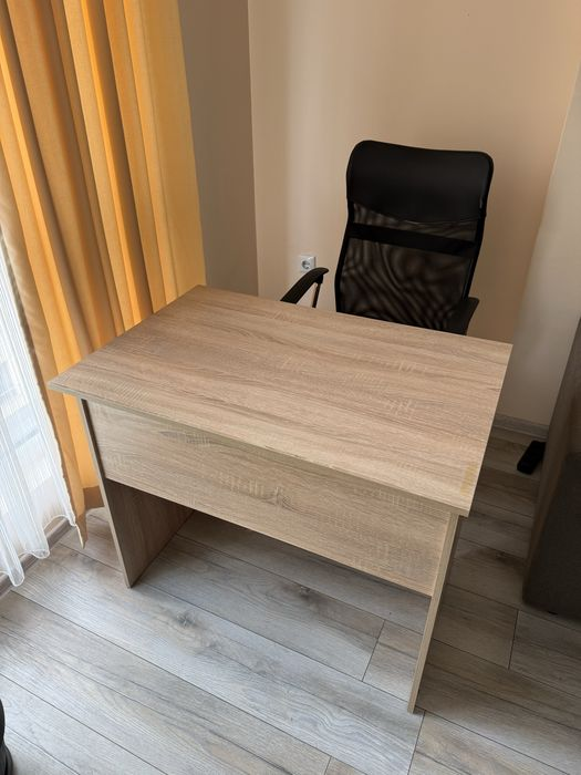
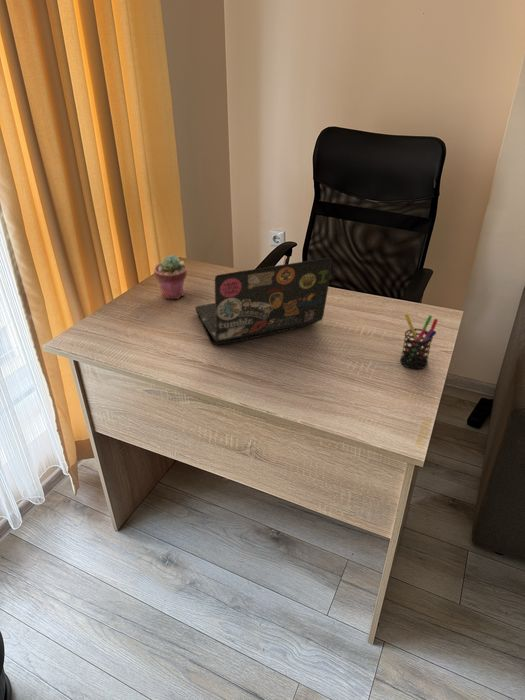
+ potted succulent [153,254,188,300]
+ pen holder [400,312,439,370]
+ laptop [194,257,333,345]
